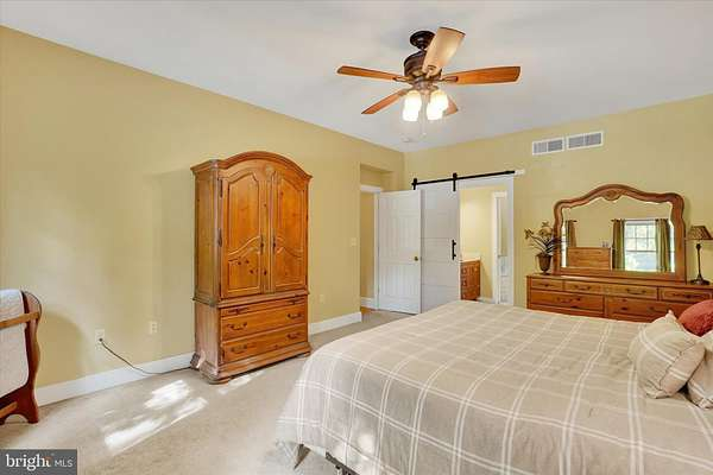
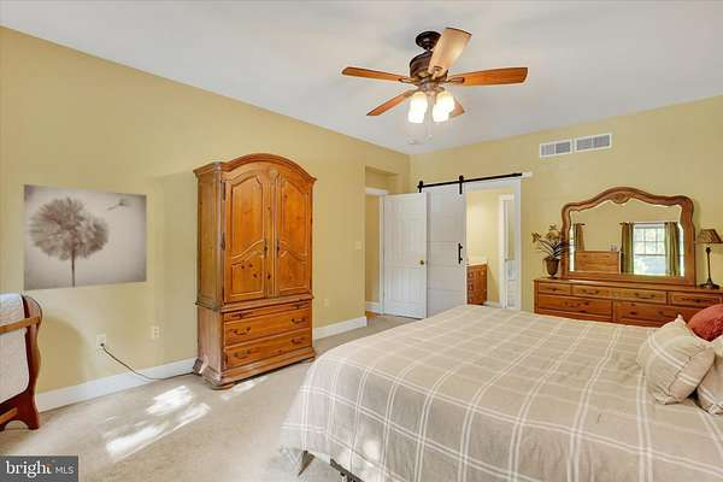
+ wall art [23,183,148,292]
